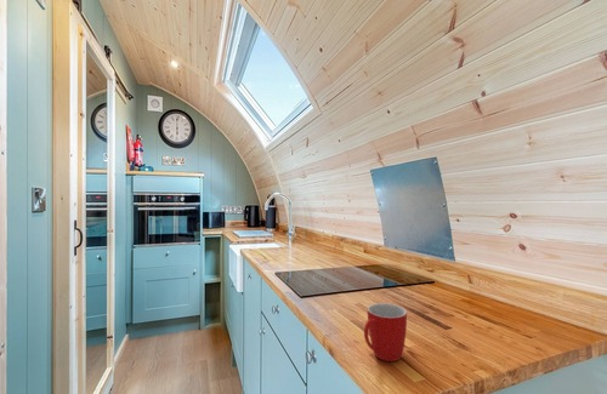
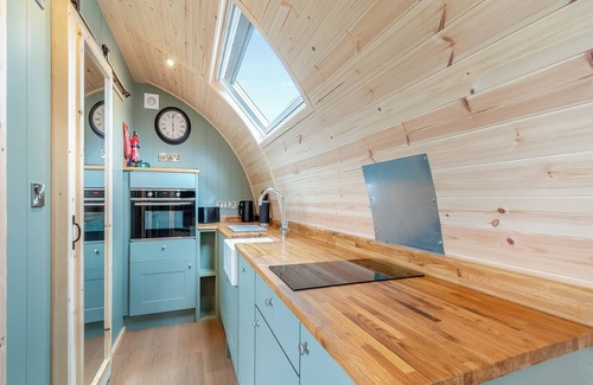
- mug [363,302,408,362]
